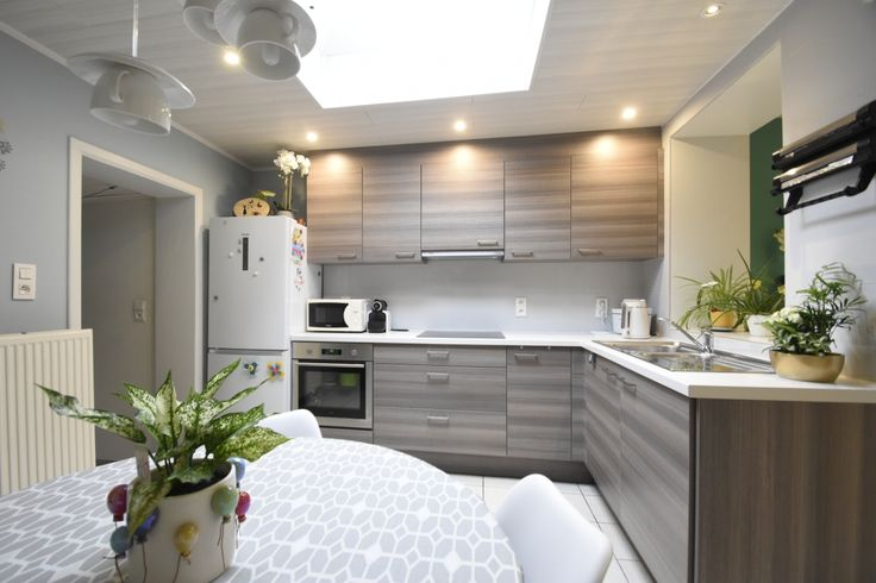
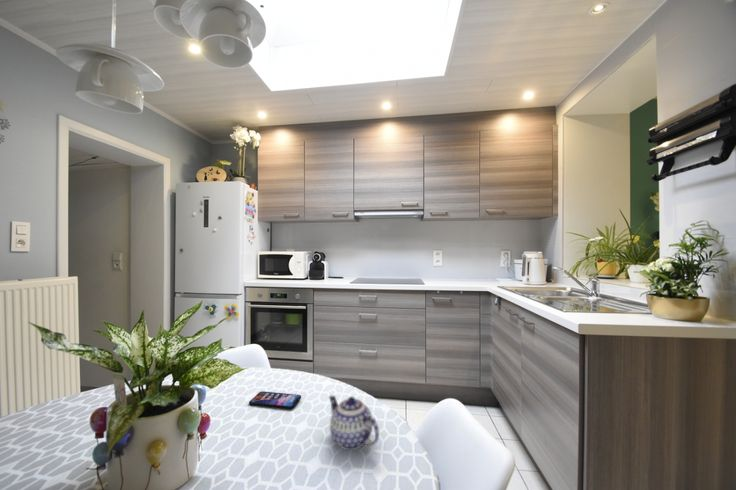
+ smartphone [248,390,302,410]
+ teapot [328,394,380,451]
